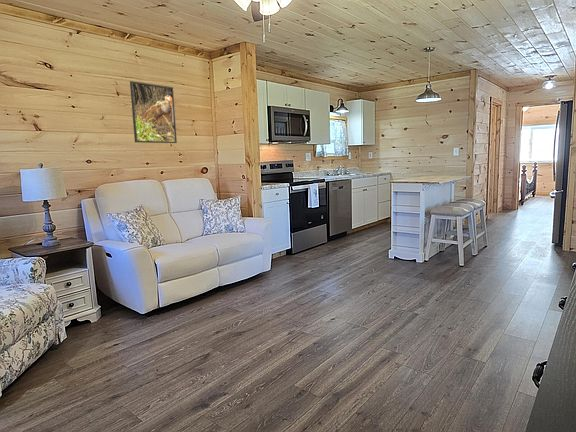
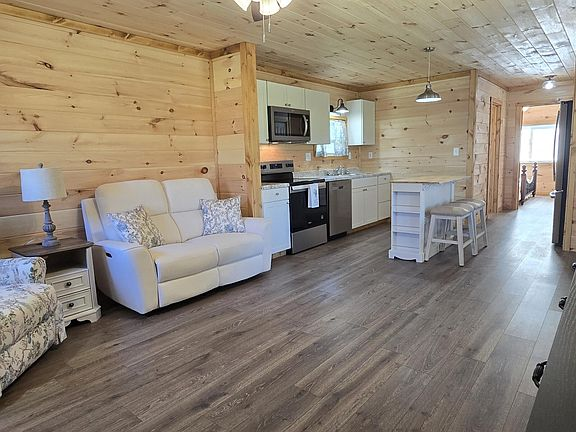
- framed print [129,80,178,144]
